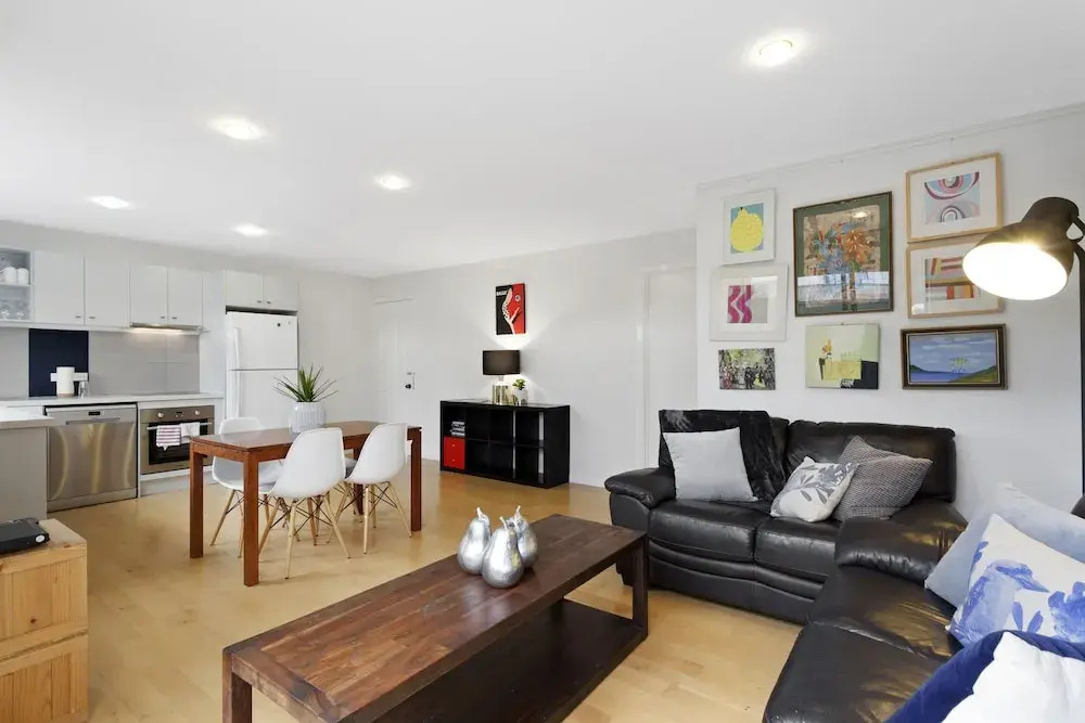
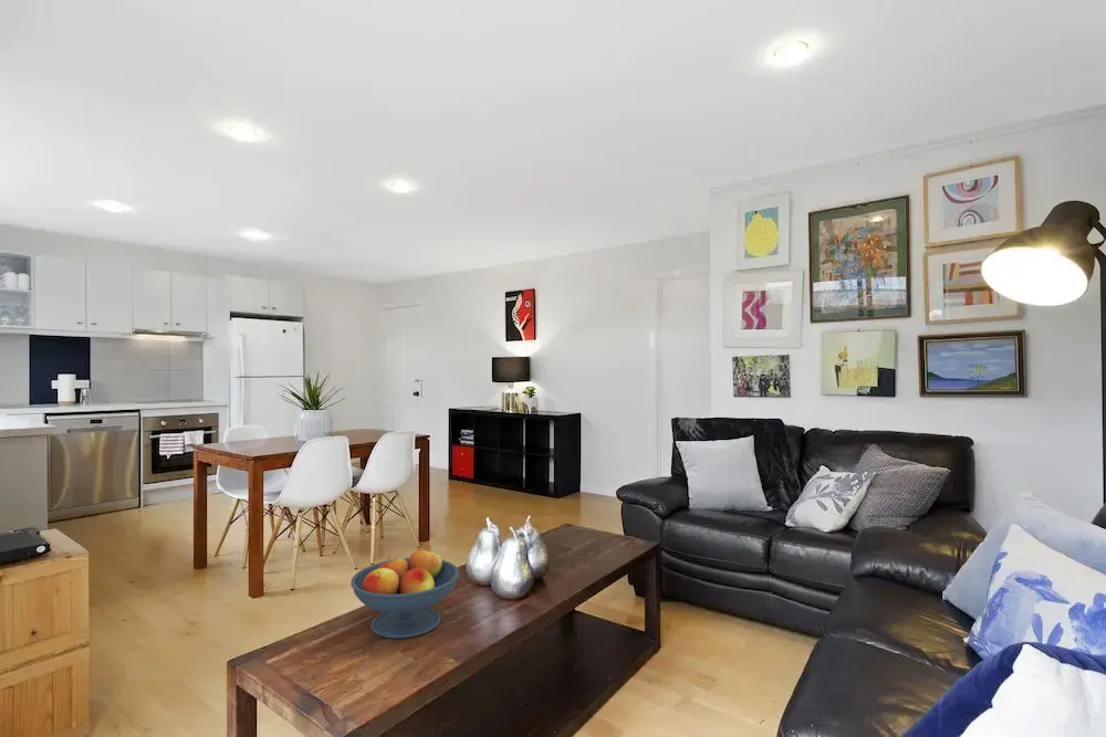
+ fruit bowl [349,546,460,640]
